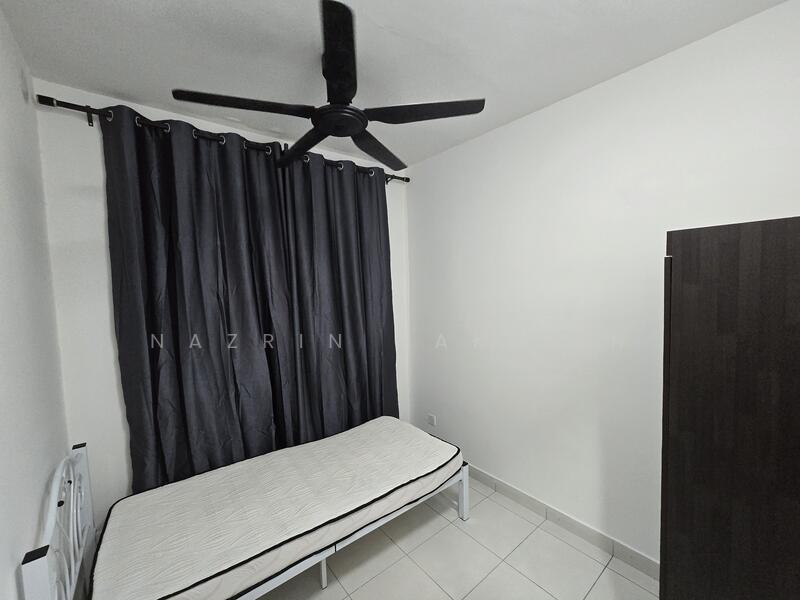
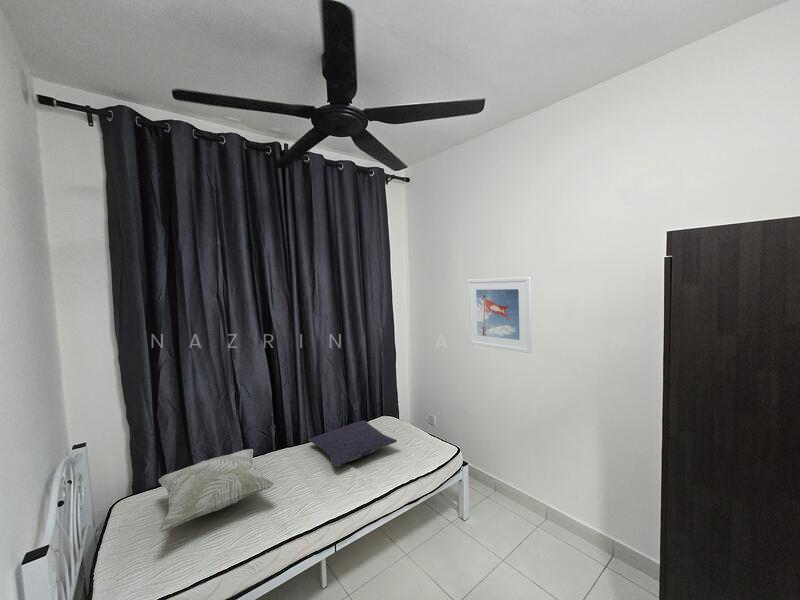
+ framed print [466,276,533,354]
+ decorative pillow [158,448,275,533]
+ pillow [308,419,398,468]
